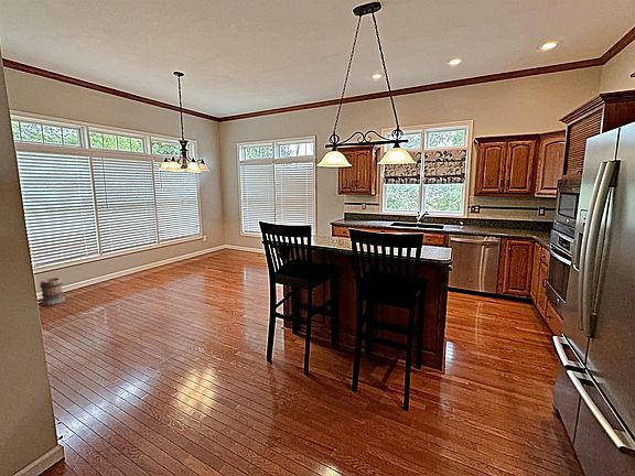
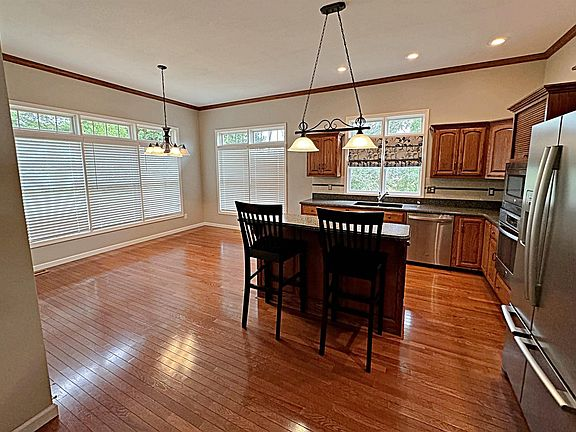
- wooden barrel [39,277,66,306]
